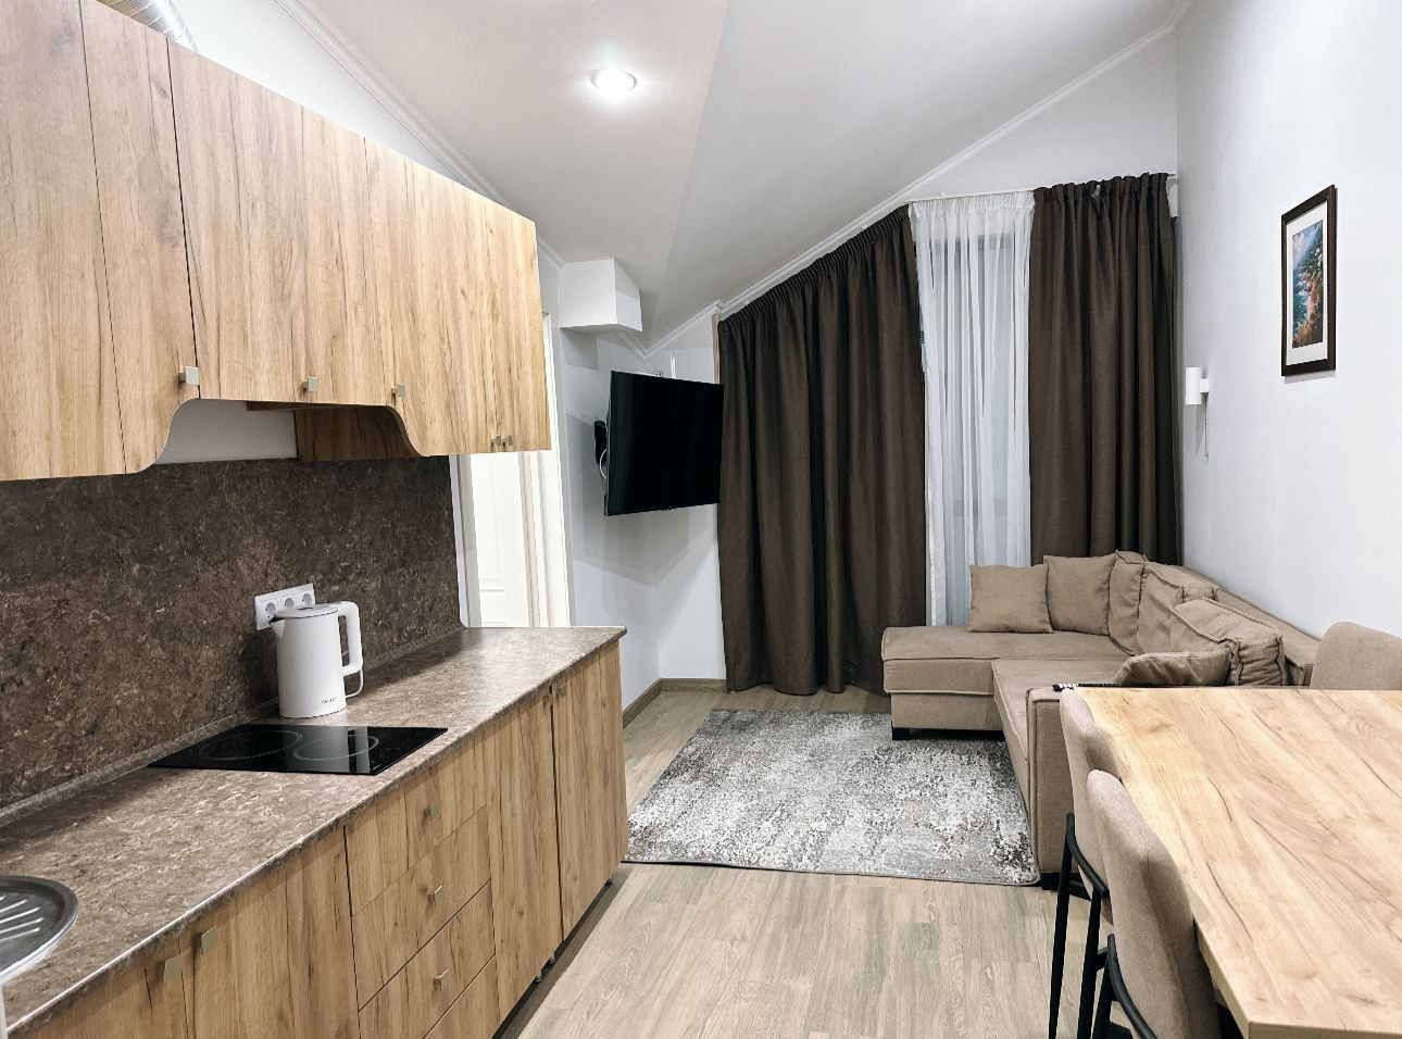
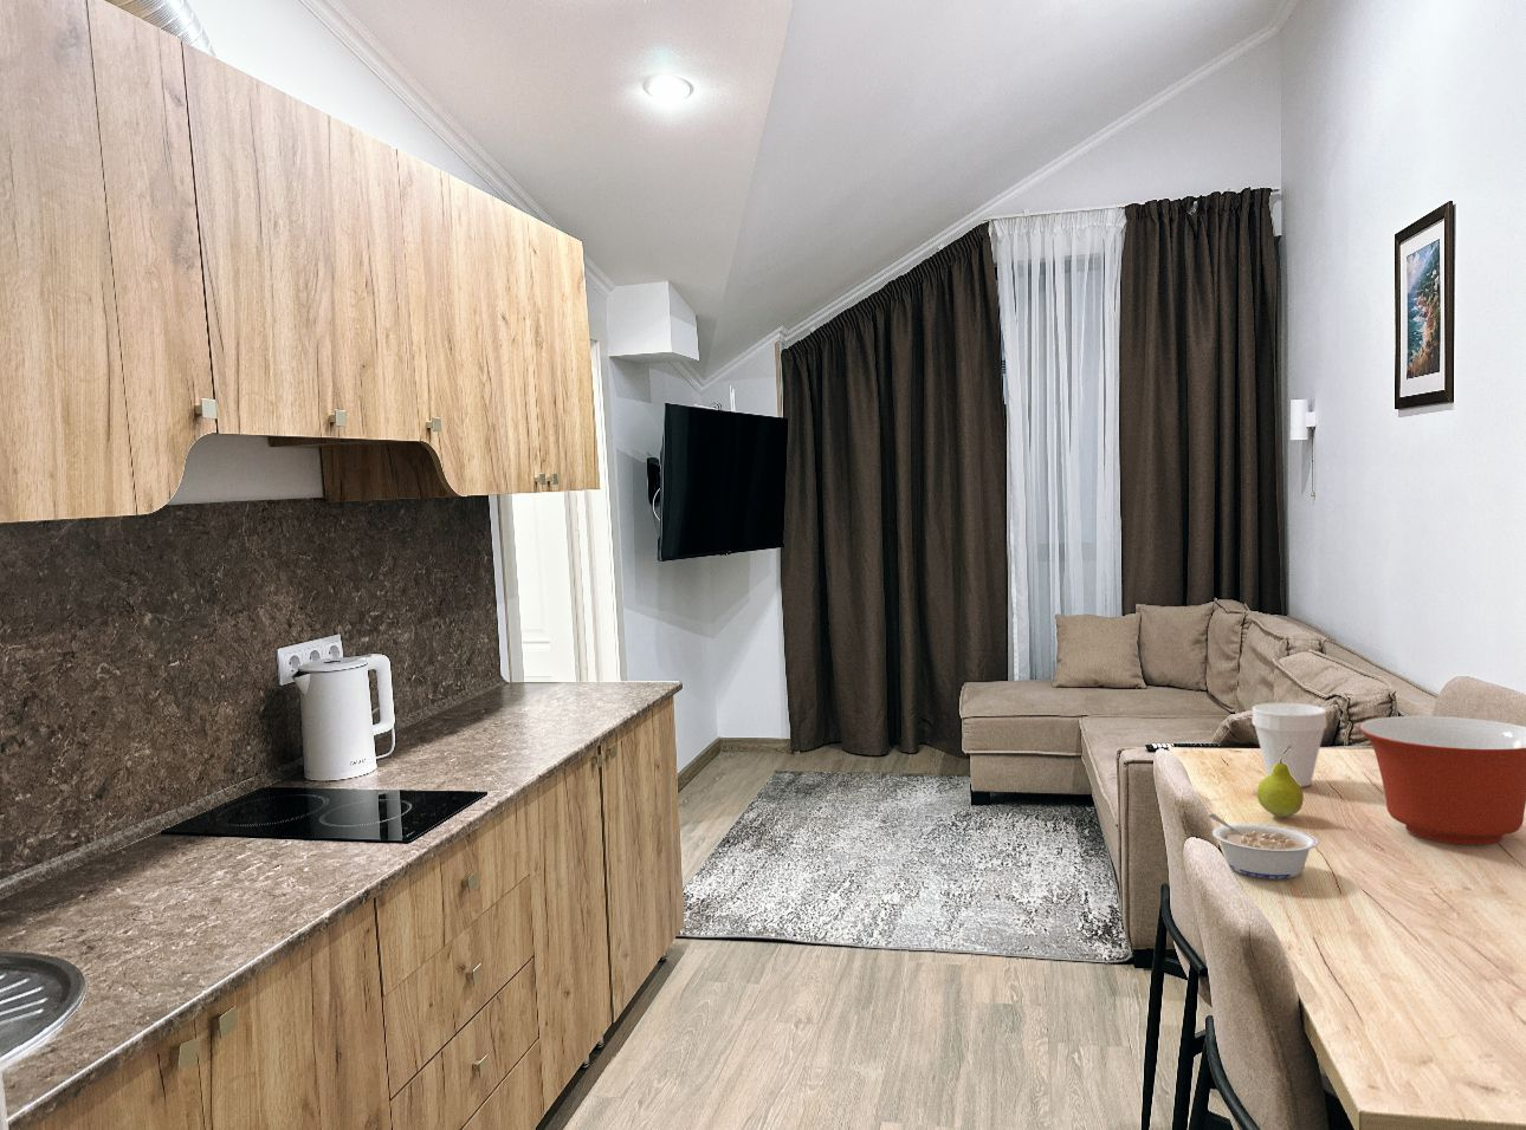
+ fruit [1256,745,1305,818]
+ cup [1250,703,1329,788]
+ legume [1208,812,1319,880]
+ mixing bowl [1359,715,1526,846]
